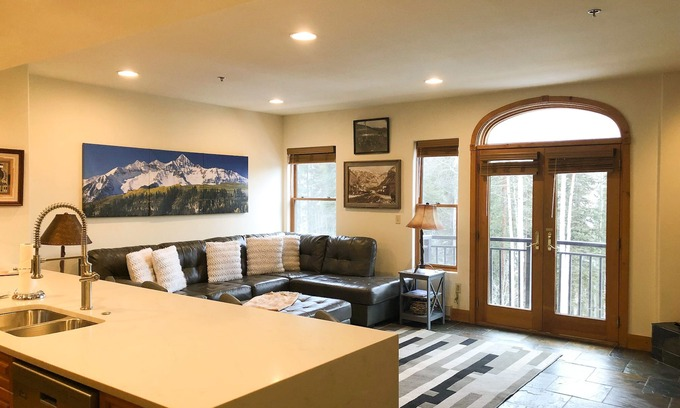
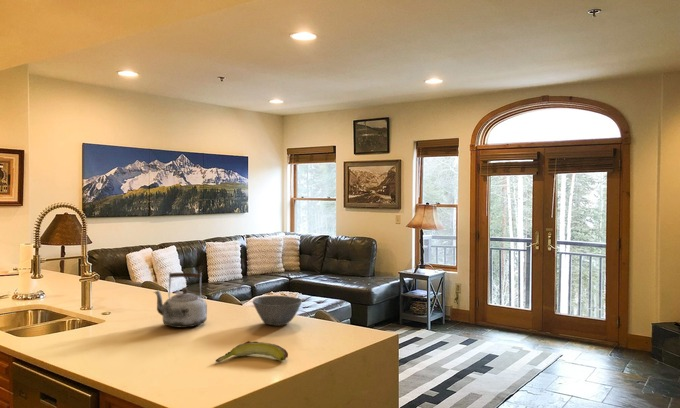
+ bowl [252,295,303,327]
+ kettle [152,271,208,329]
+ banana [215,340,289,363]
